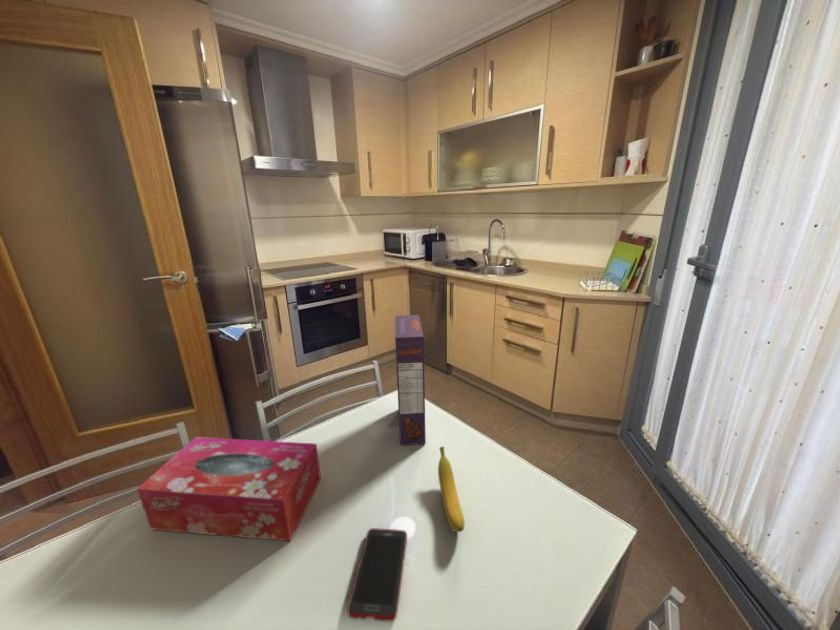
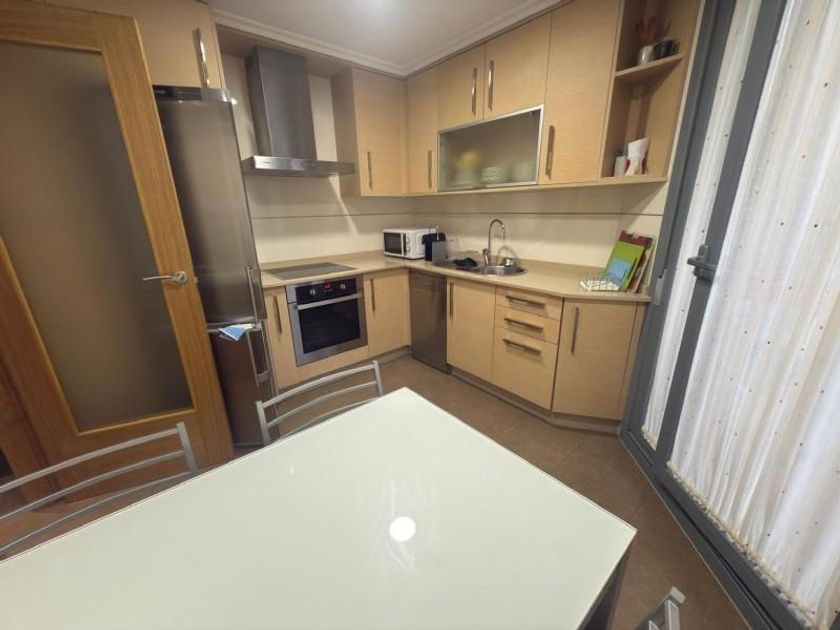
- banana [437,446,465,533]
- cell phone [346,527,408,623]
- tissue box [136,436,322,542]
- cereal box [394,314,427,446]
